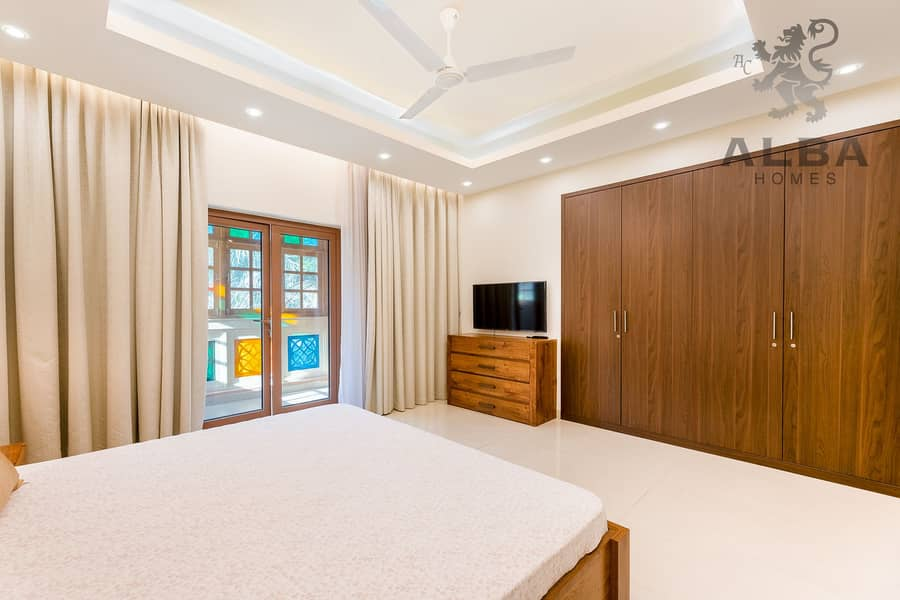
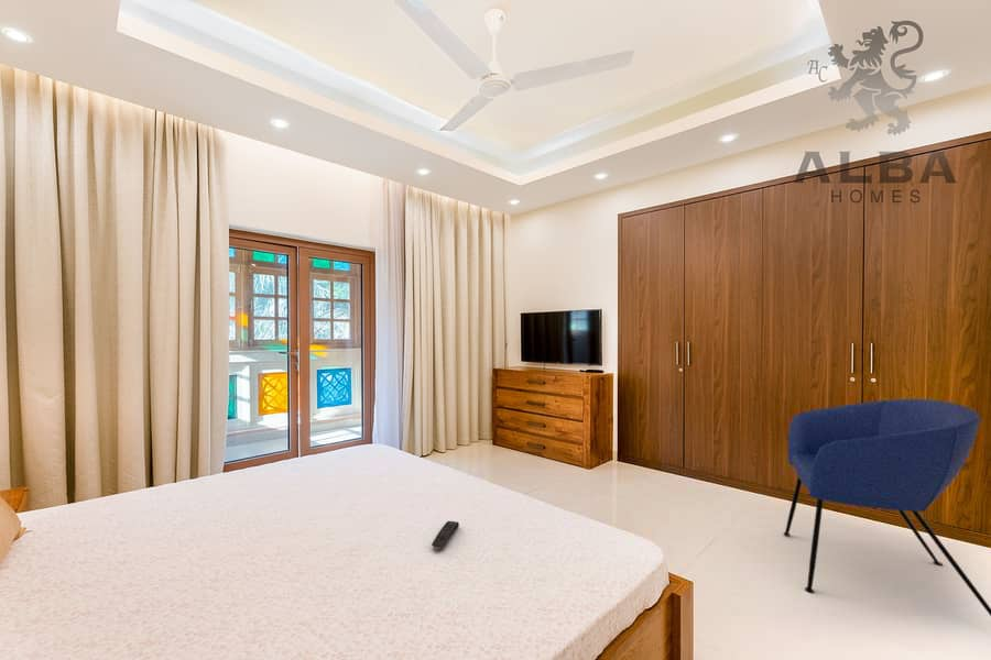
+ armchair [782,398,991,617]
+ remote control [431,520,460,551]
